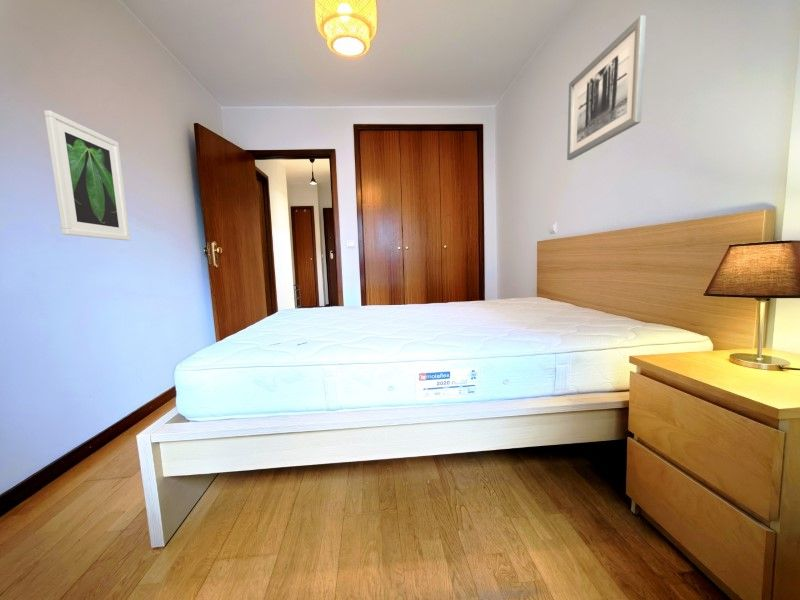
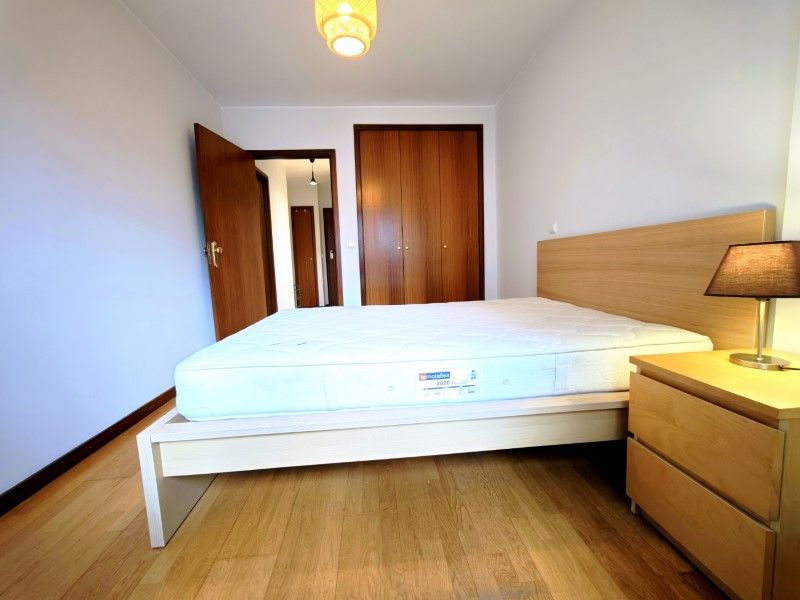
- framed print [43,110,131,241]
- wall art [566,14,647,161]
